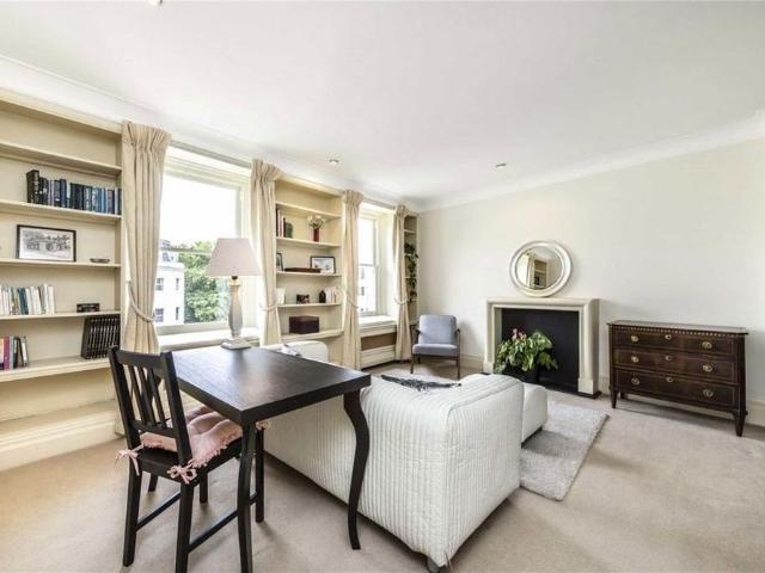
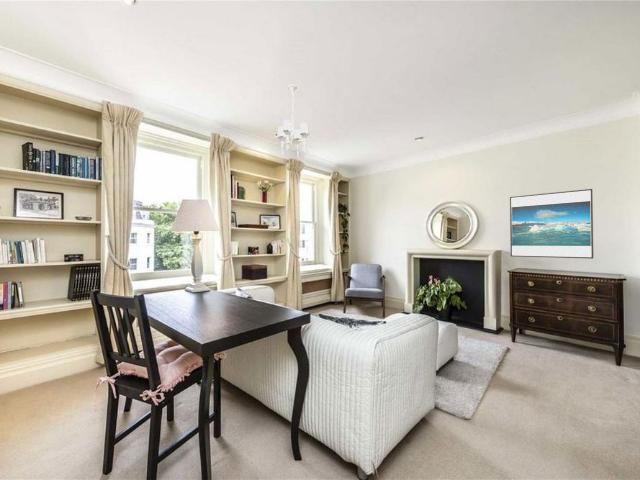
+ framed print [509,188,594,260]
+ chandelier [276,84,310,159]
